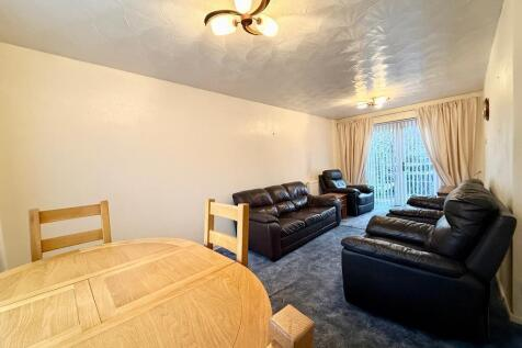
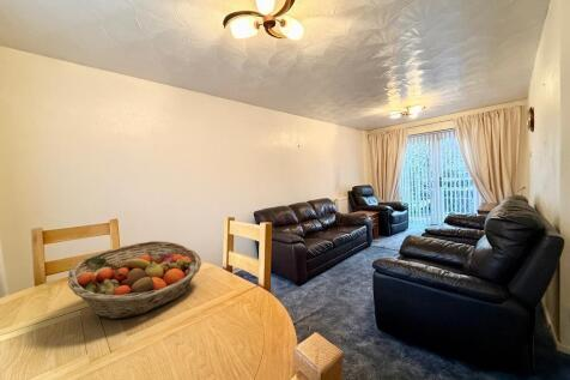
+ fruit basket [67,240,202,320]
